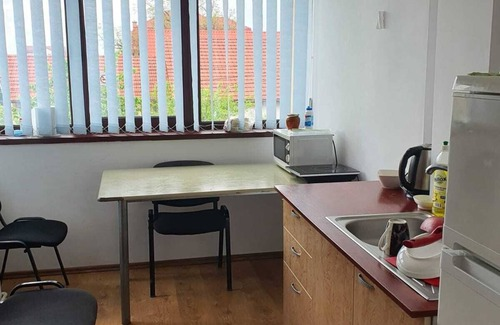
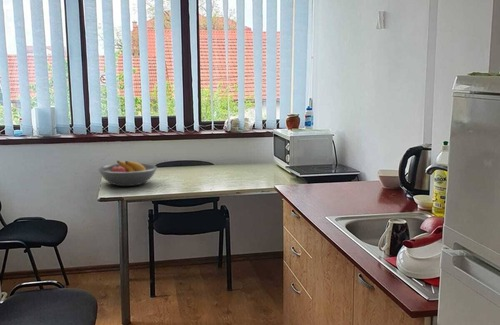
+ fruit bowl [97,160,158,187]
